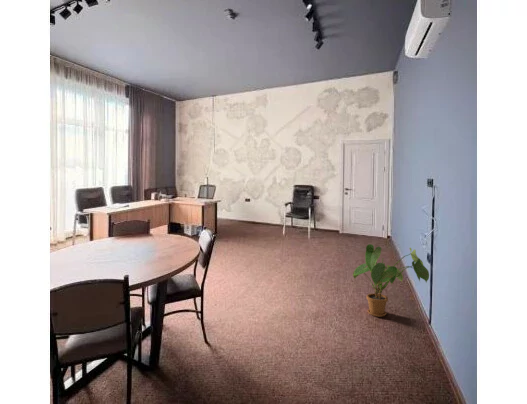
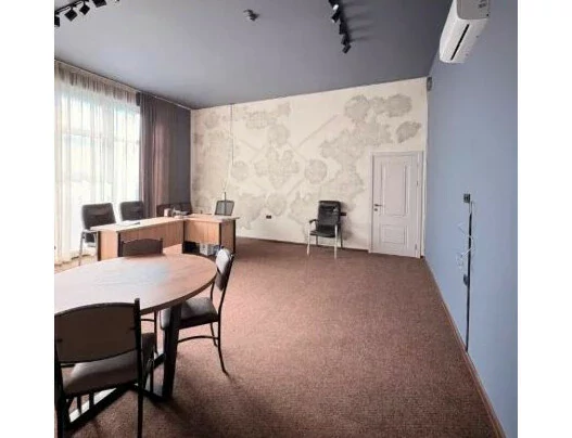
- house plant [352,243,430,318]
